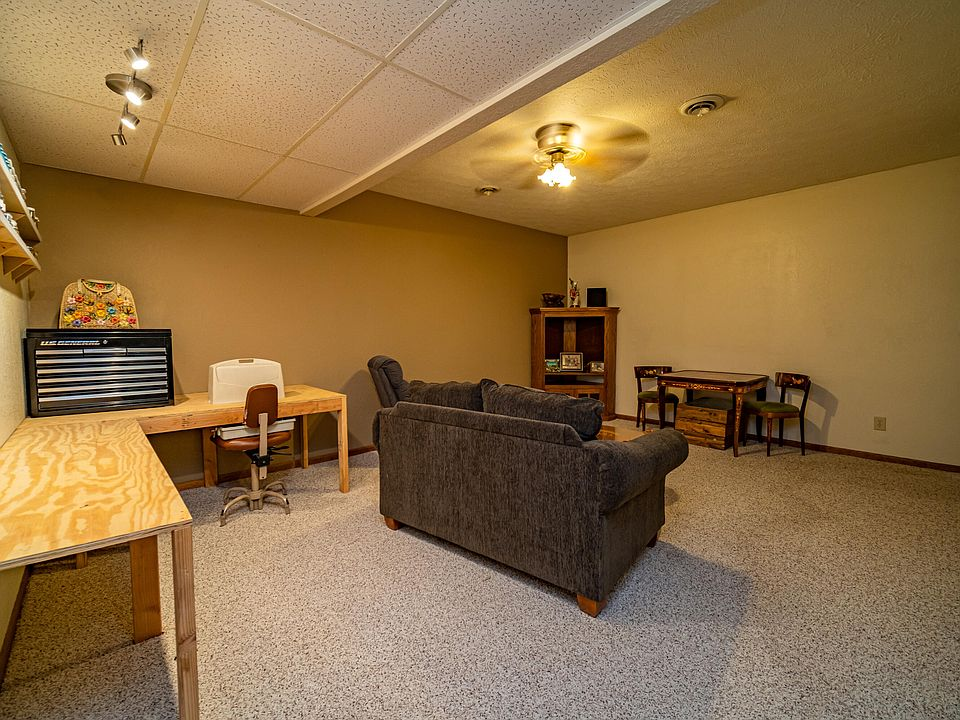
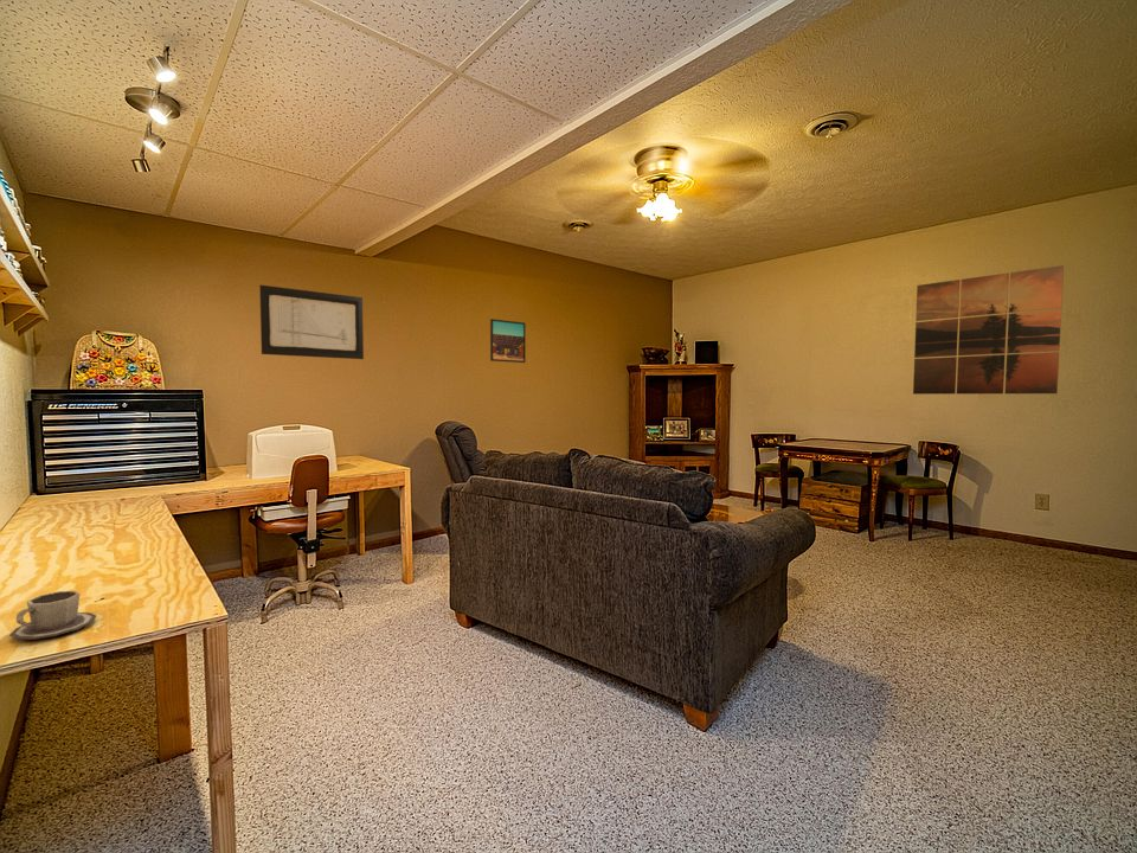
+ cup [8,590,98,641]
+ wall art [912,264,1065,396]
+ wall art [258,284,365,360]
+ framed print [489,318,527,364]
